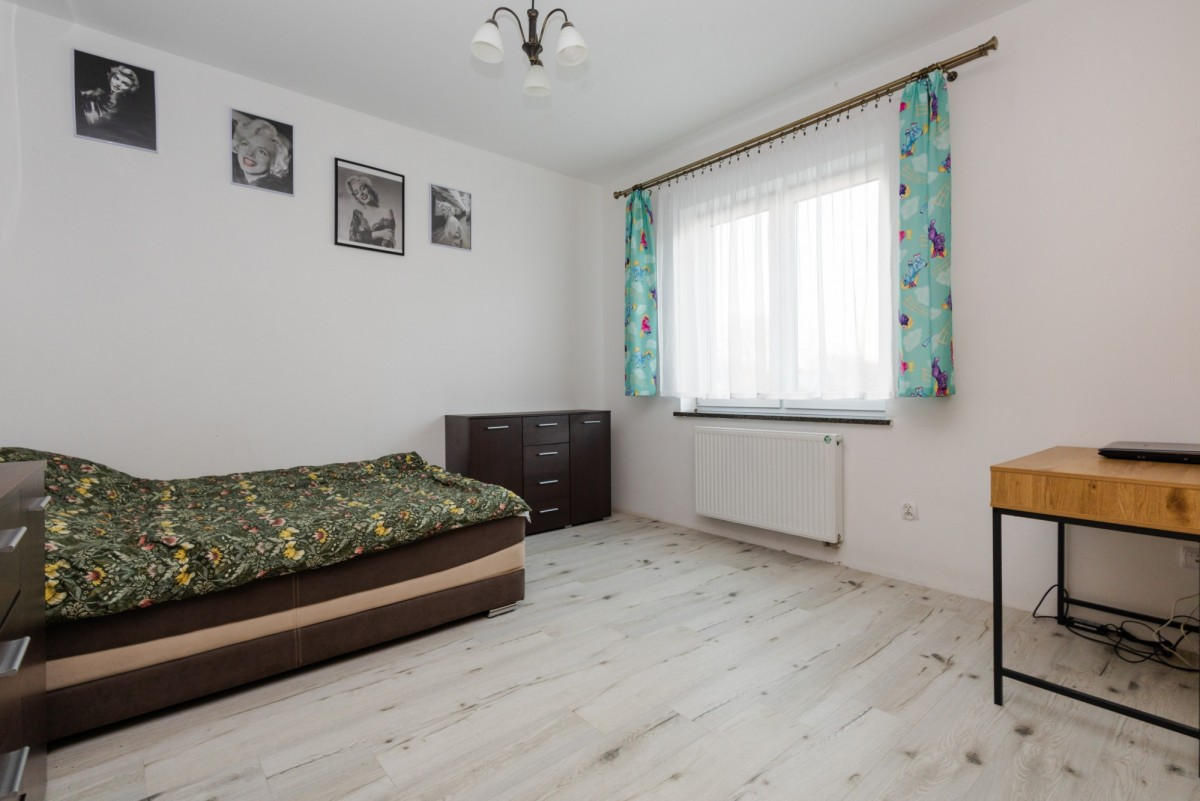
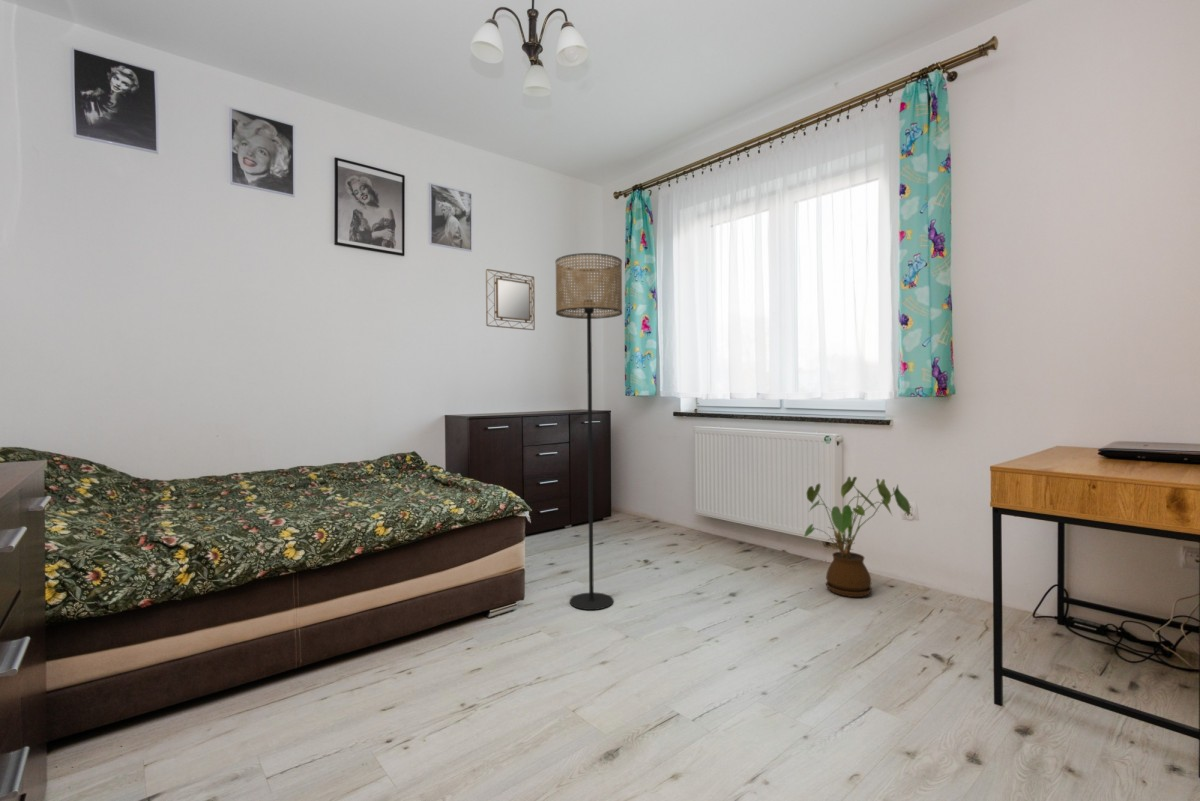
+ home mirror [485,268,536,331]
+ house plant [803,475,911,598]
+ floor lamp [554,252,623,611]
